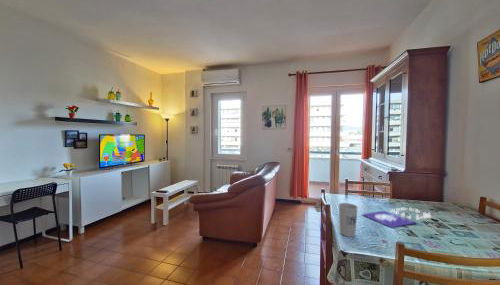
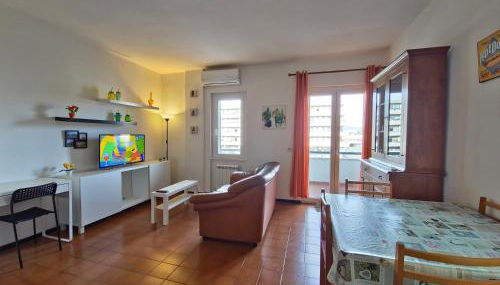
- board game [360,206,432,228]
- cup [338,202,359,238]
